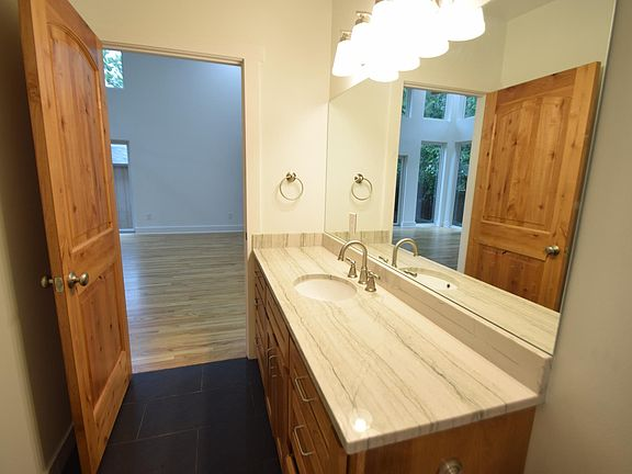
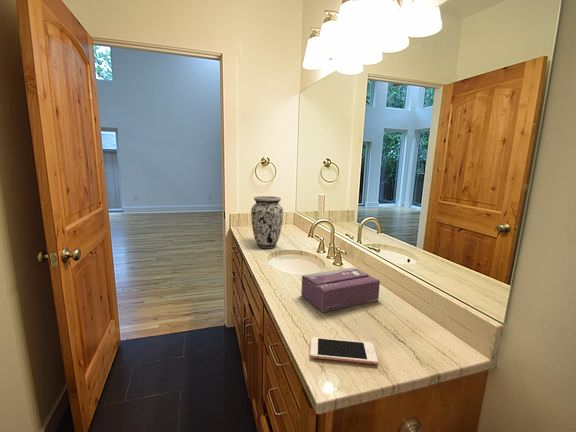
+ vase [250,195,284,249]
+ tissue box [300,267,381,313]
+ cell phone [309,336,379,365]
